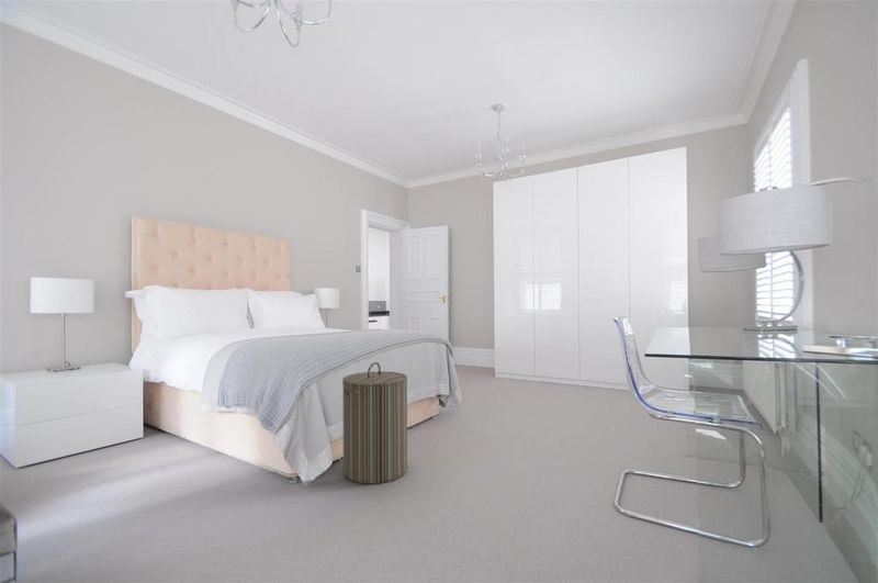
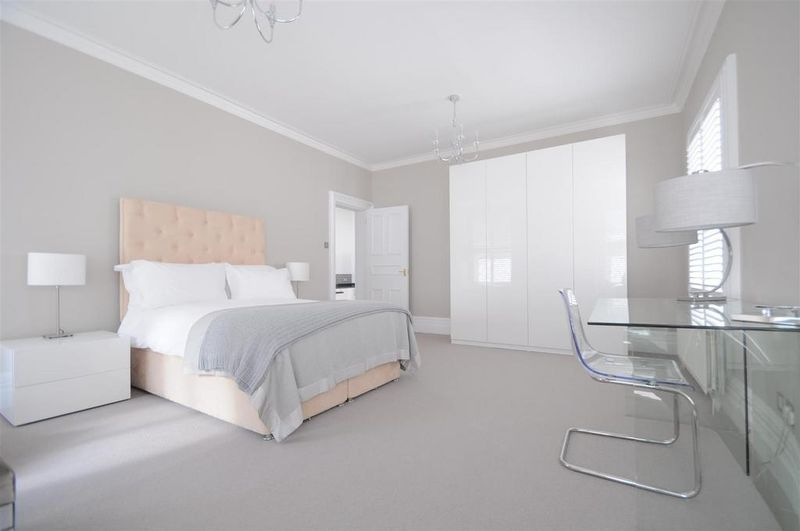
- laundry hamper [341,361,408,485]
